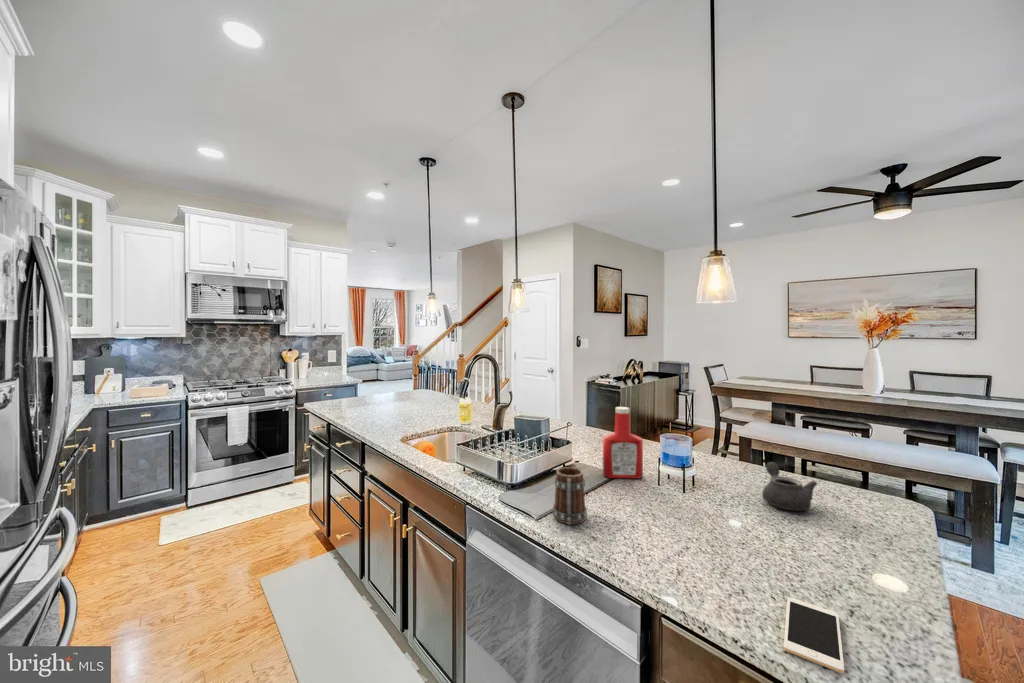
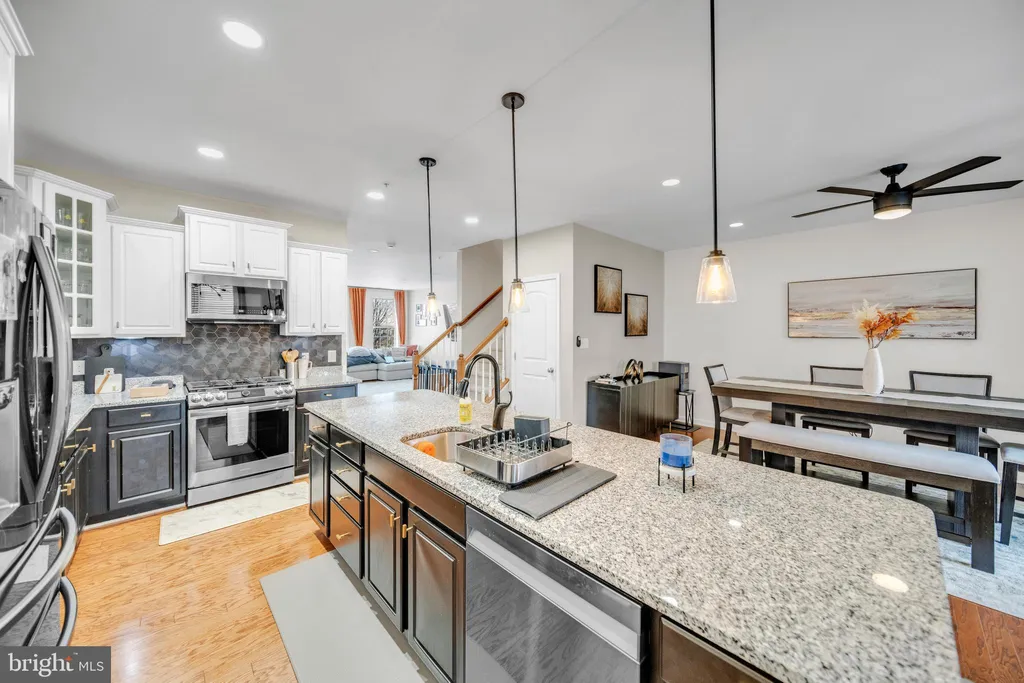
- teapot [761,461,818,511]
- soap bottle [602,406,644,479]
- cell phone [783,597,845,674]
- mug [552,466,588,526]
